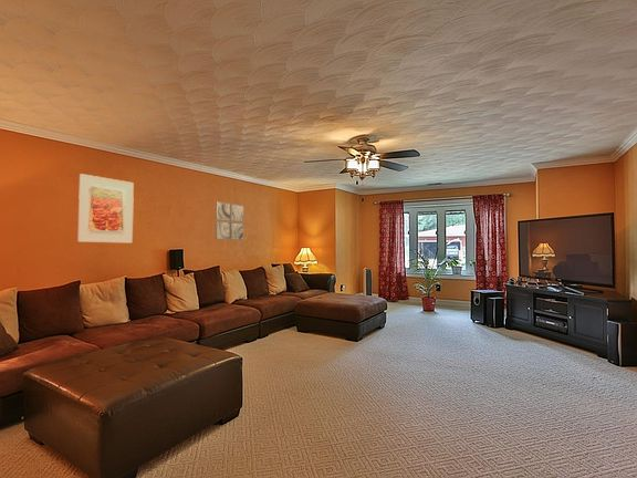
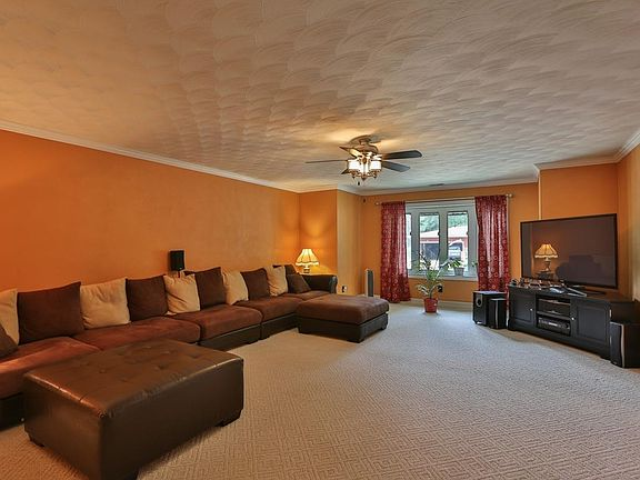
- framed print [76,173,135,245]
- wall art [215,200,244,241]
